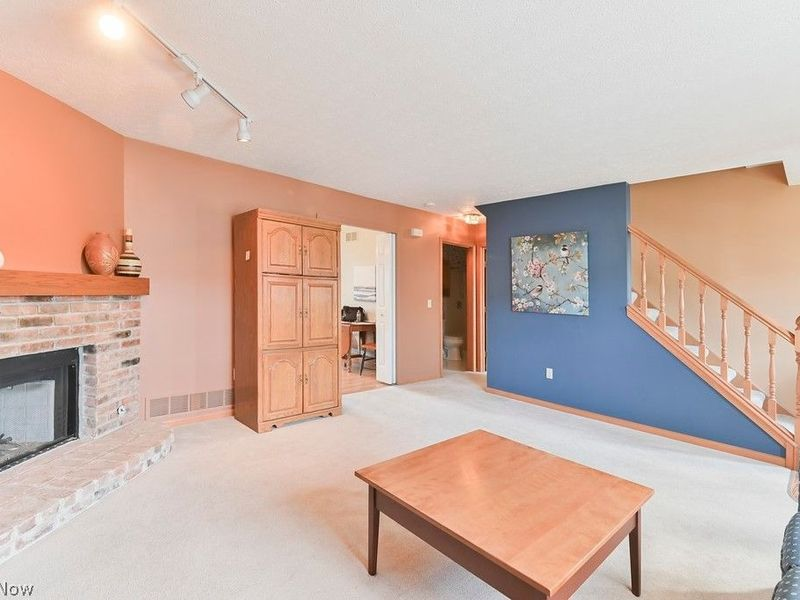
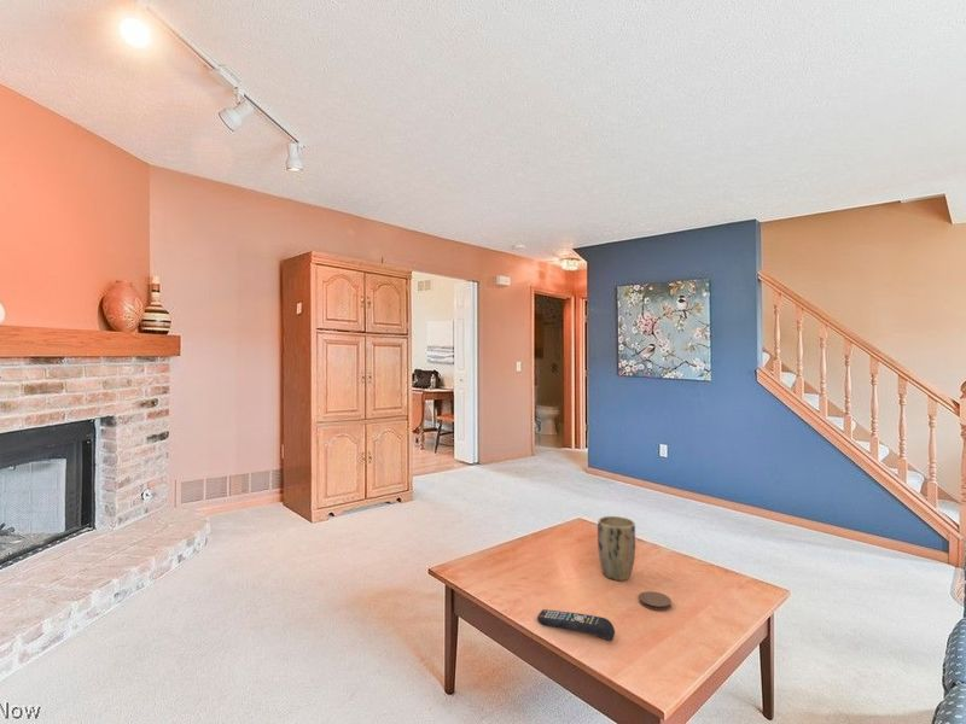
+ coaster [638,590,673,612]
+ remote control [536,608,616,642]
+ plant pot [597,515,636,582]
